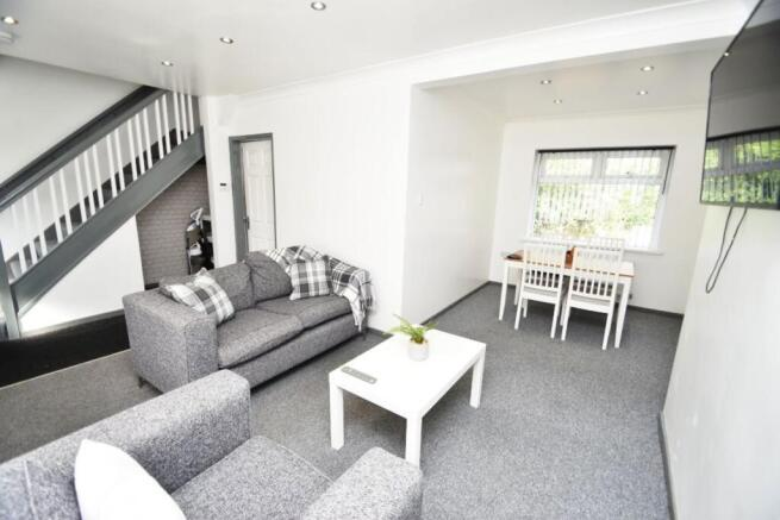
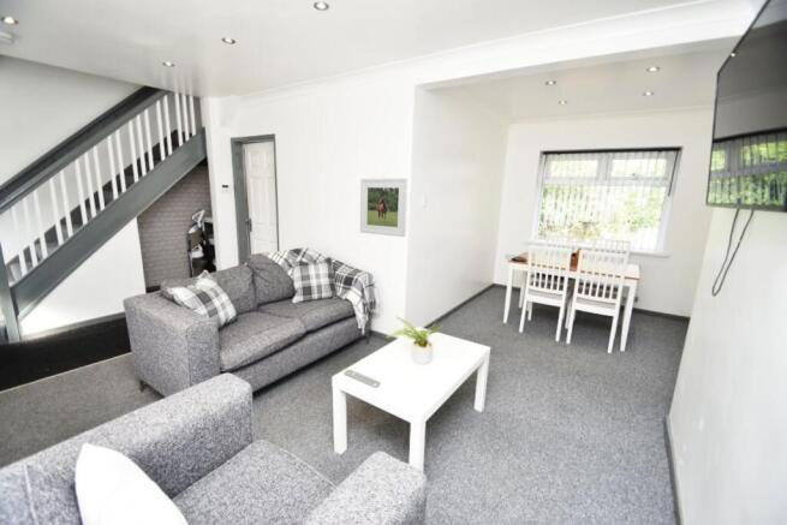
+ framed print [359,178,409,238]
